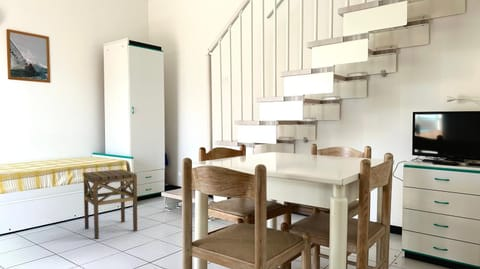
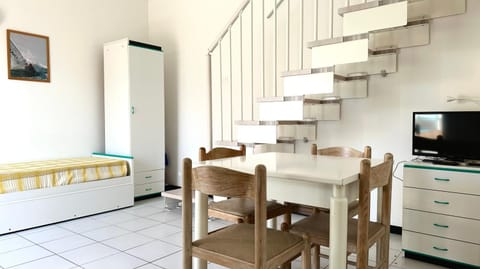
- side table [82,168,138,240]
